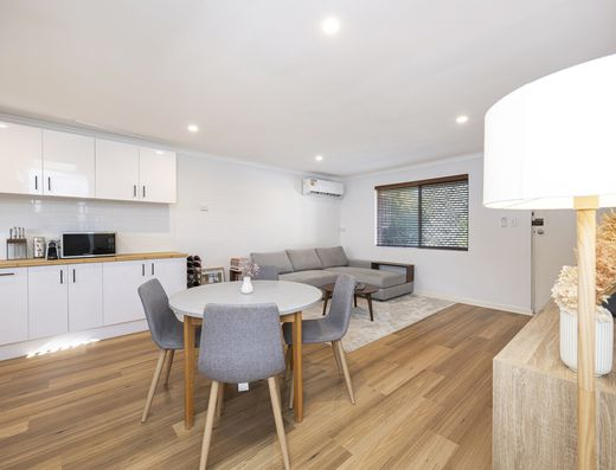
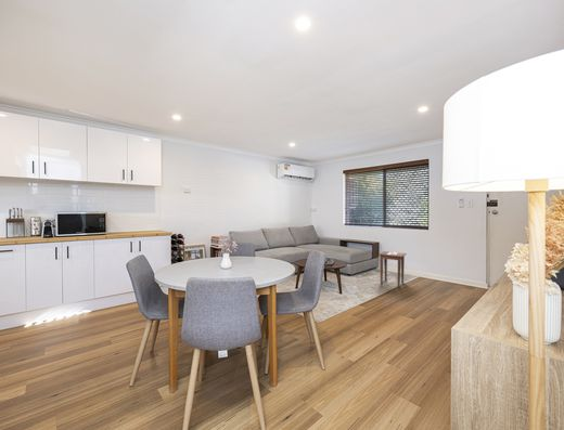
+ side table [376,250,408,288]
